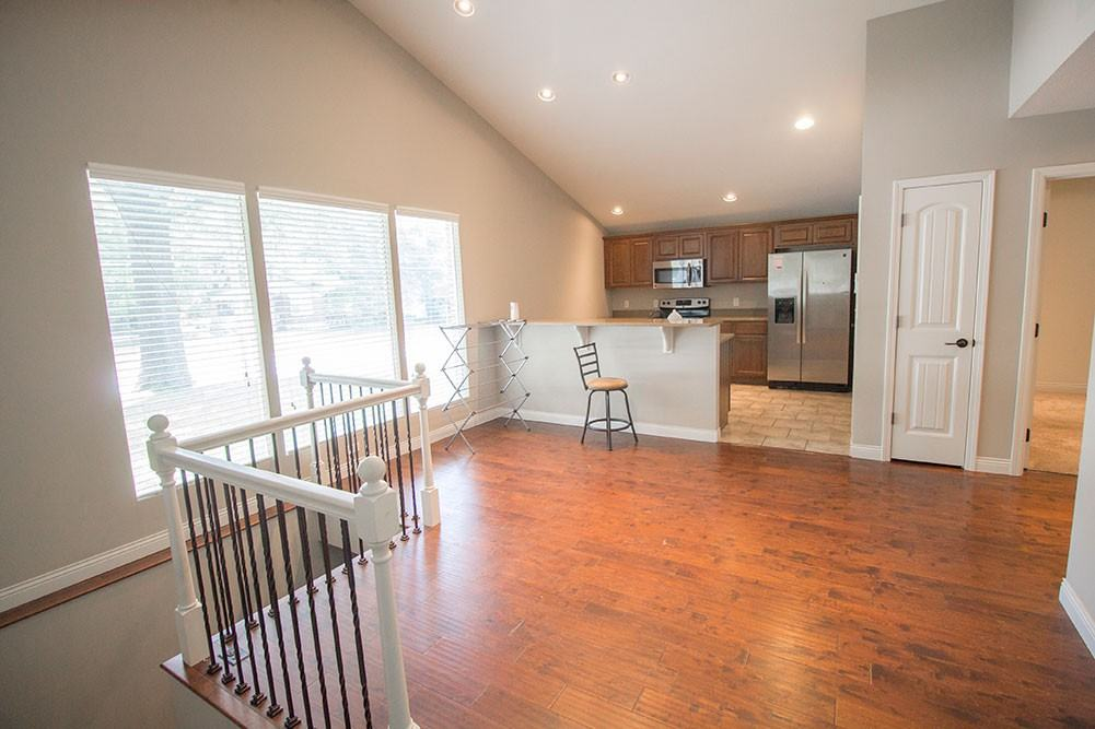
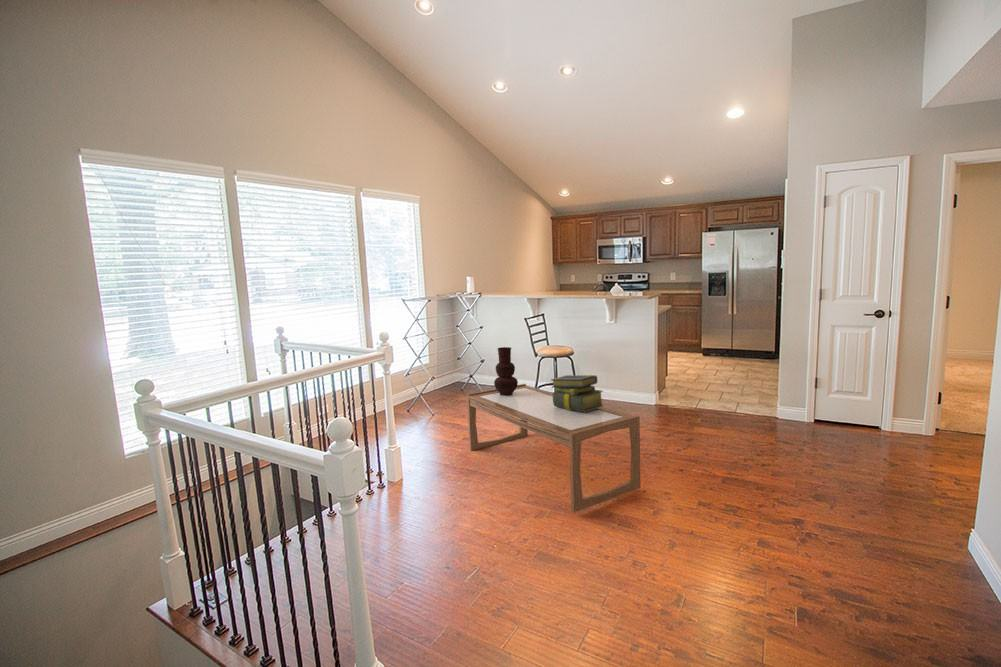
+ stack of books [550,374,605,412]
+ coffee table [466,383,641,513]
+ vase [493,346,519,396]
